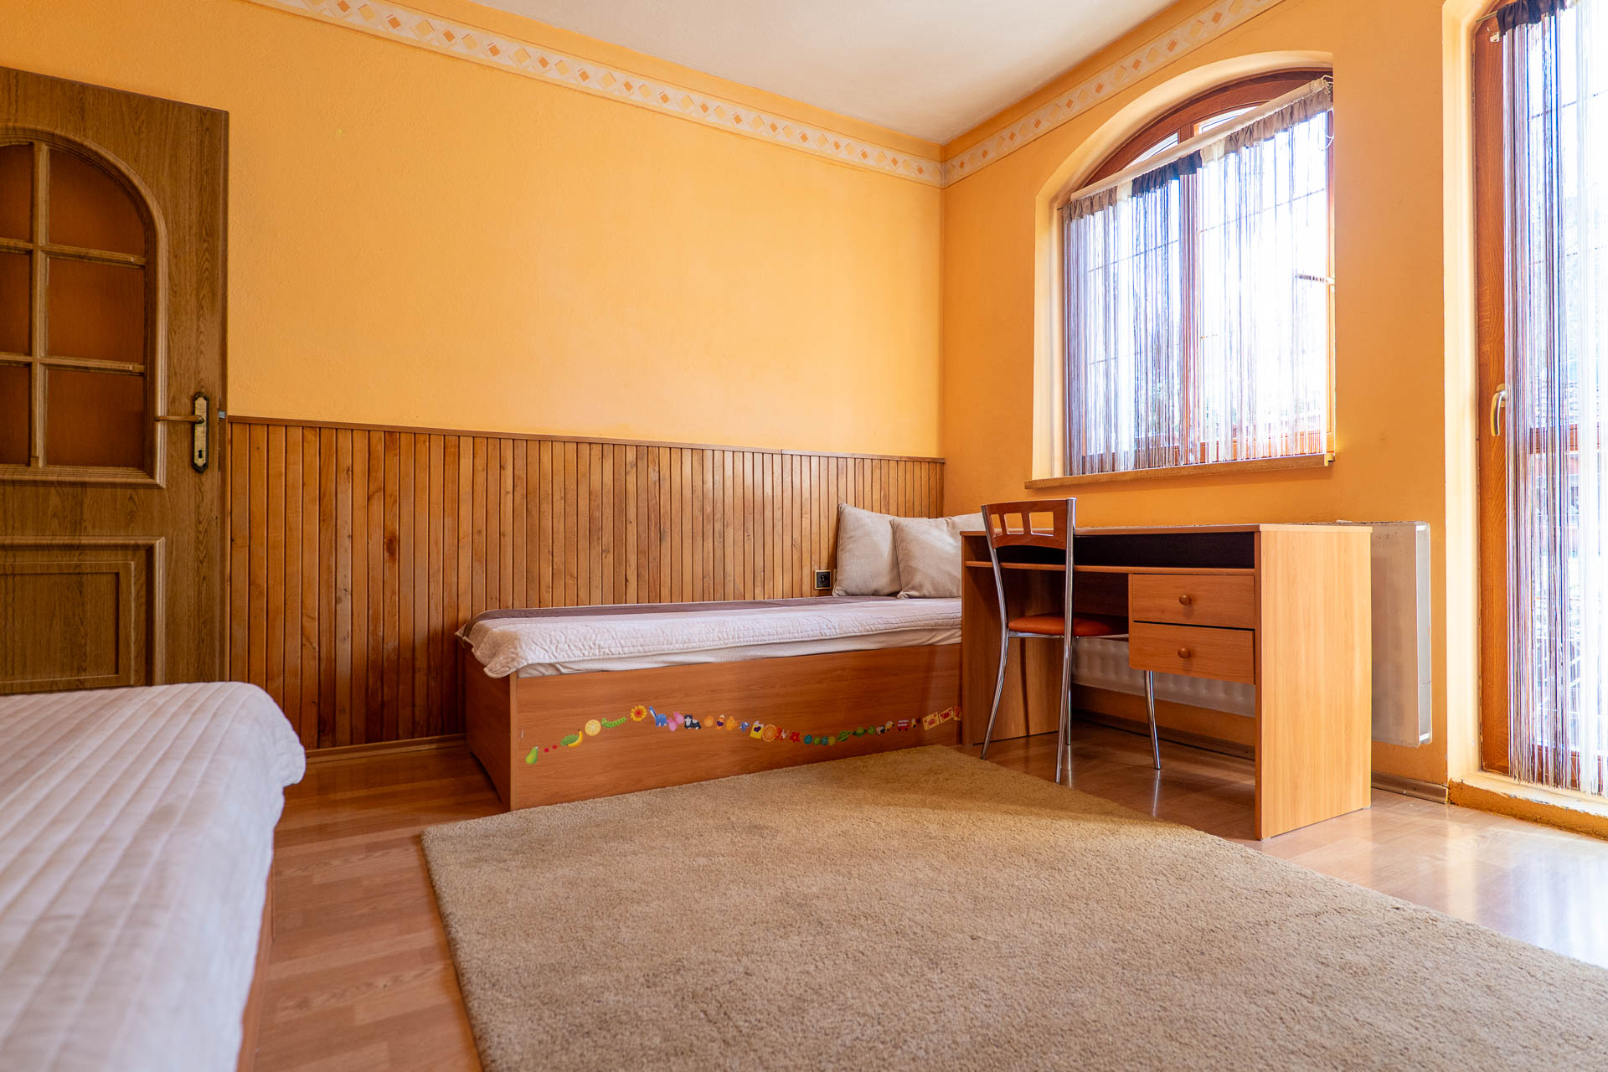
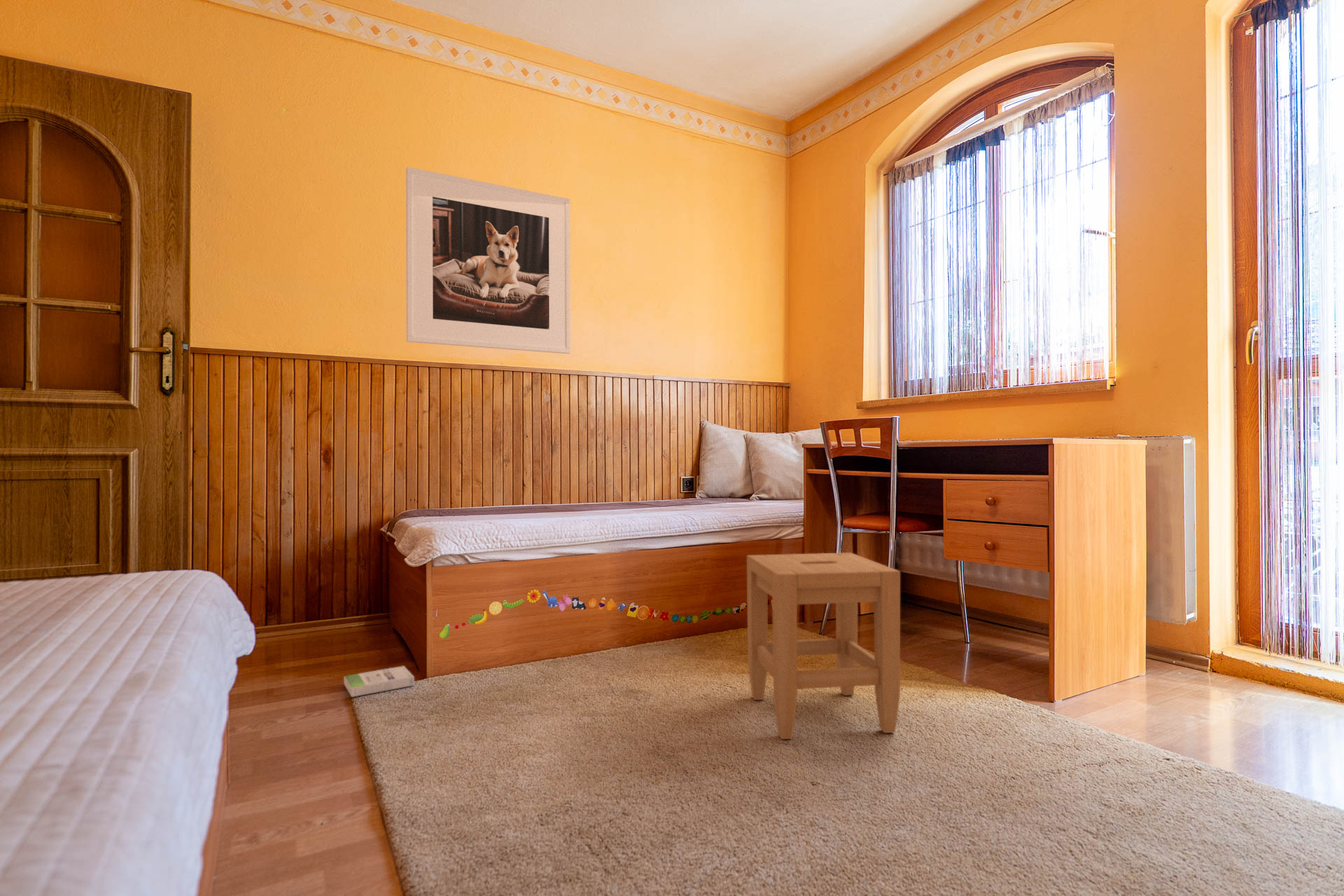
+ stool [746,552,901,740]
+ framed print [405,167,571,354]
+ box [343,665,415,698]
